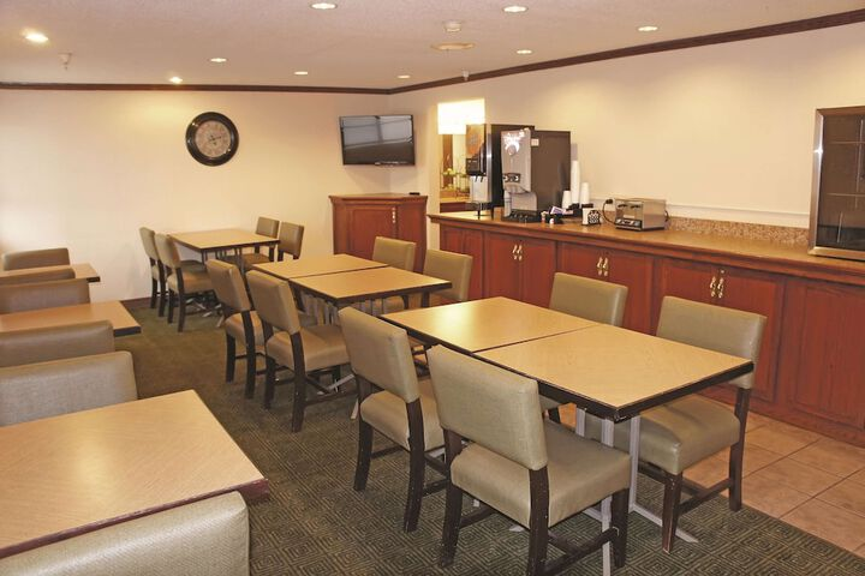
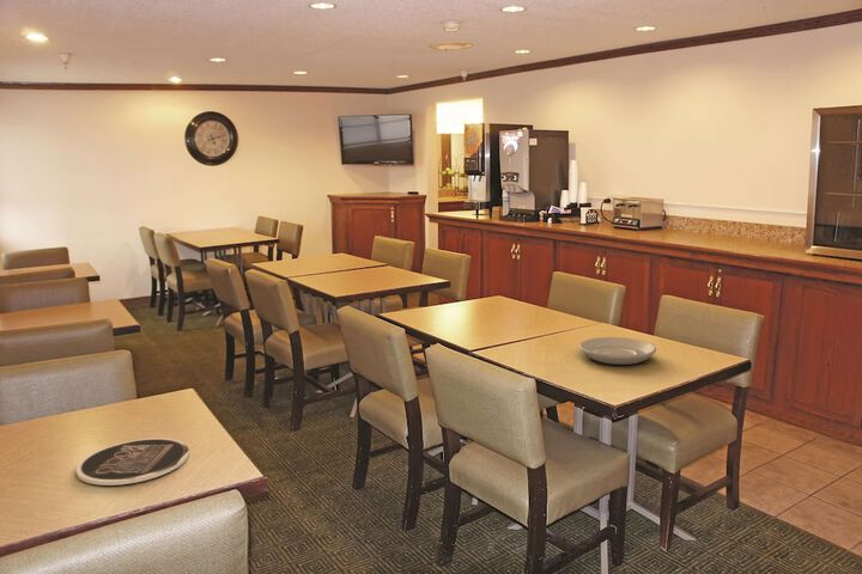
+ plate [578,336,657,366]
+ plate [75,436,190,487]
